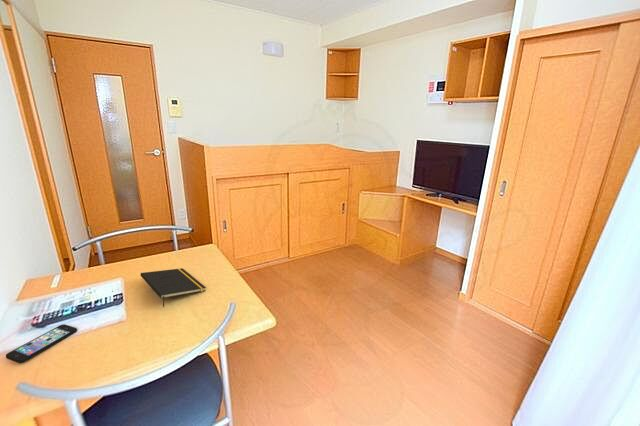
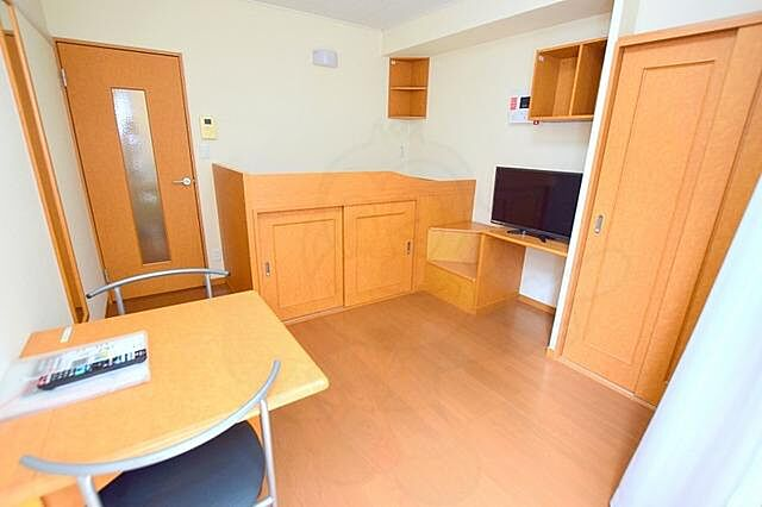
- notepad [139,267,207,308]
- smartphone [5,323,78,364]
